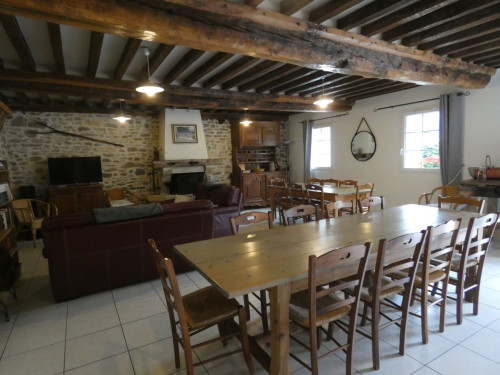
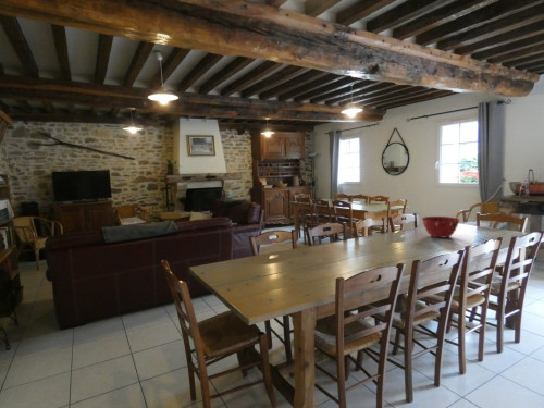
+ mixing bowl [421,215,460,239]
